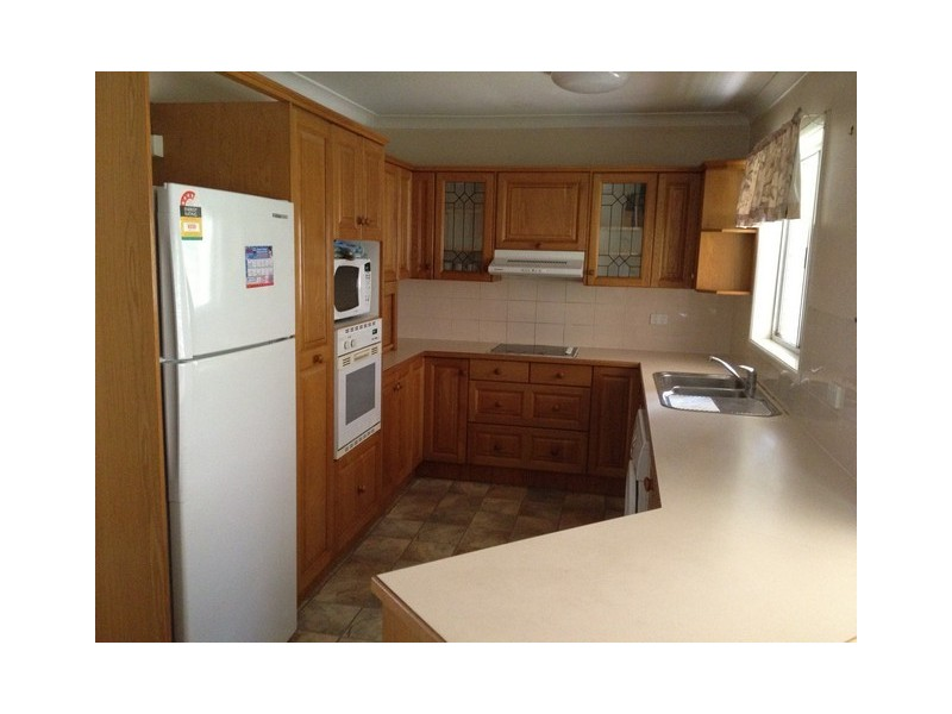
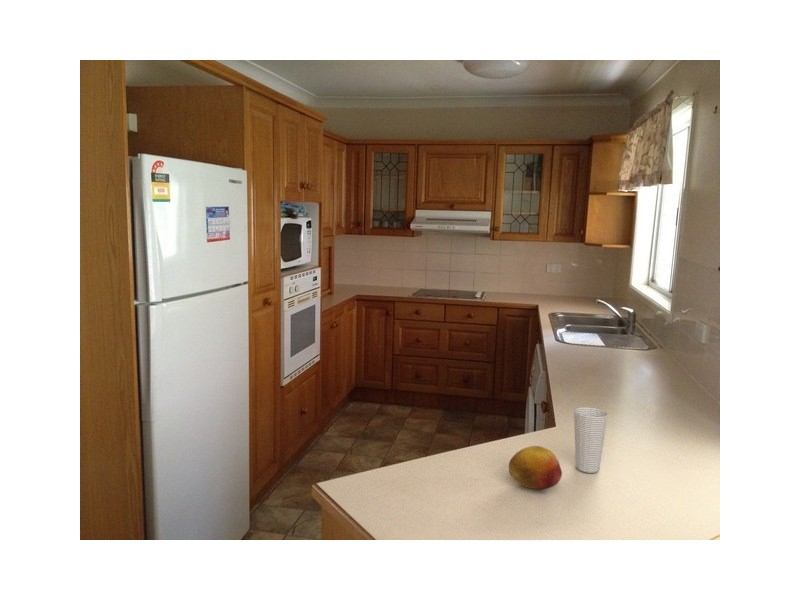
+ fruit [508,445,563,491]
+ cup [573,406,609,474]
